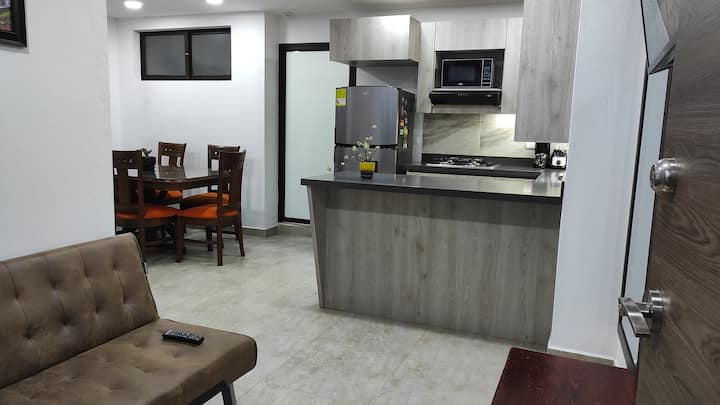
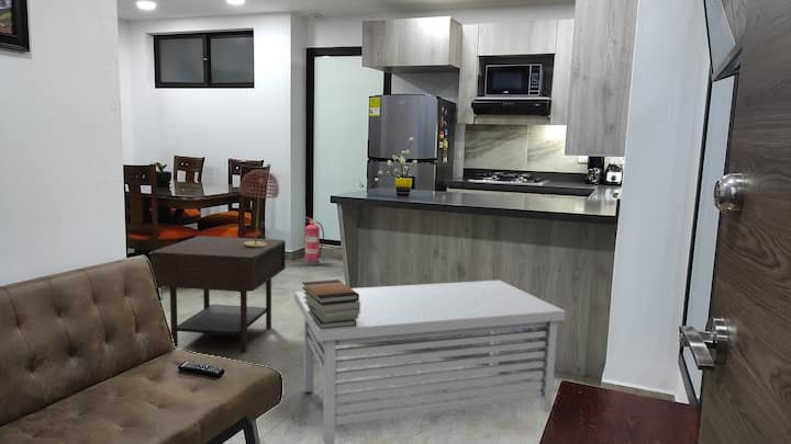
+ book stack [301,278,360,329]
+ table lamp [238,169,280,248]
+ coffee table [293,280,566,444]
+ fire extinguisher [303,216,325,266]
+ side table [149,235,287,353]
